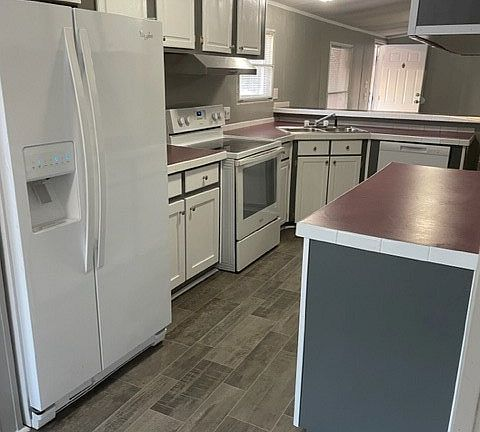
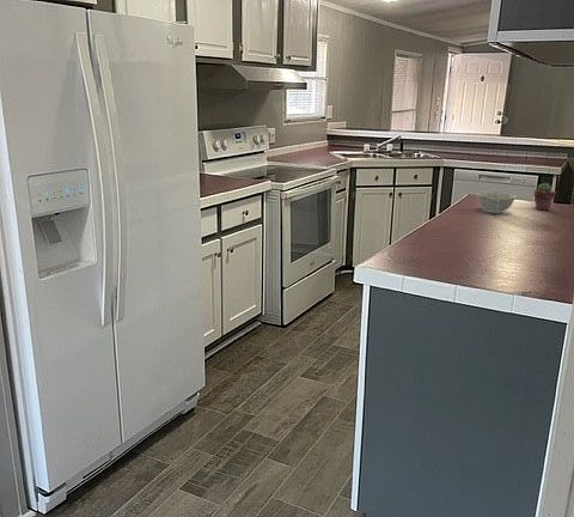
+ potted succulent [533,182,557,212]
+ bowl [476,191,518,214]
